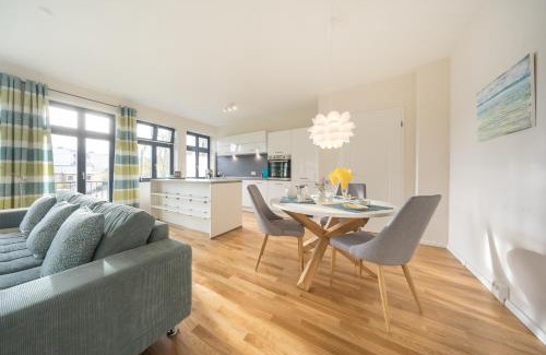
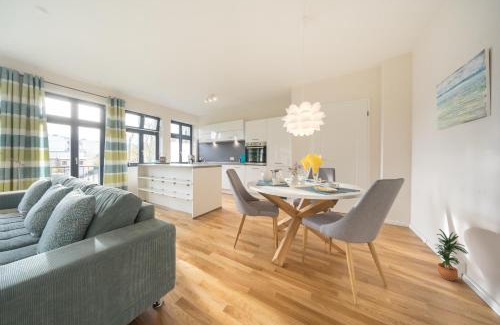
+ potted plant [434,228,469,282]
